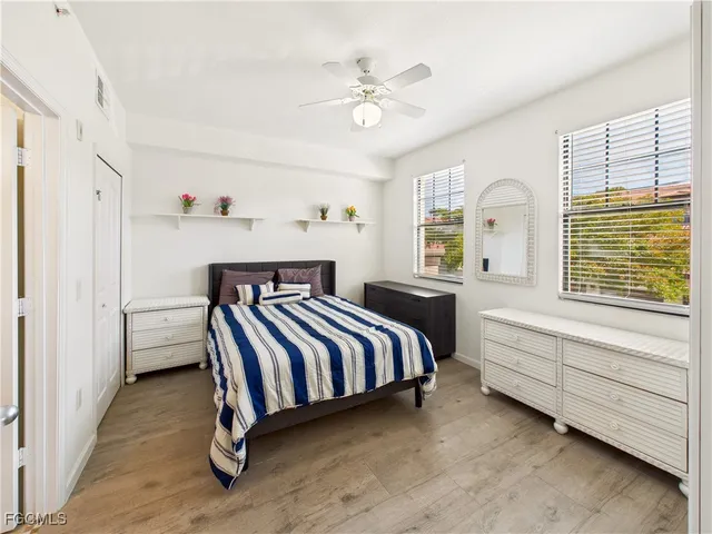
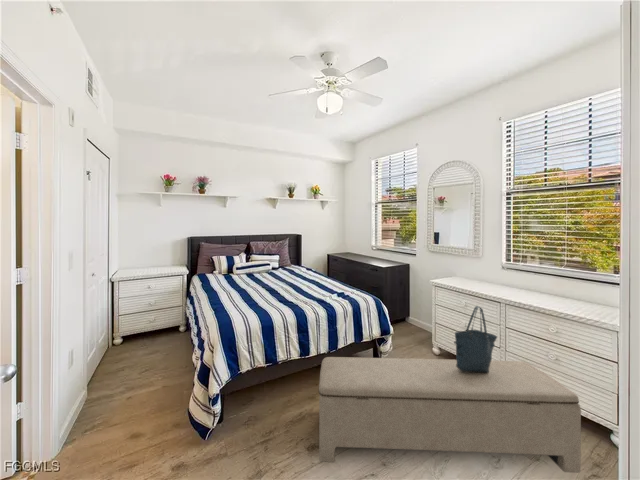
+ tote bag [453,305,498,373]
+ bench [318,356,582,474]
